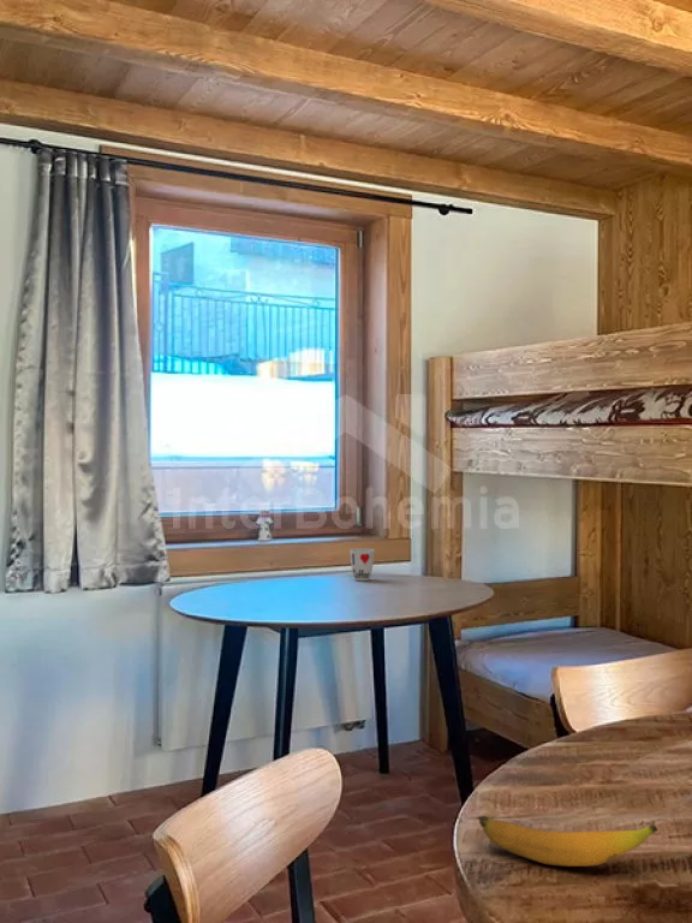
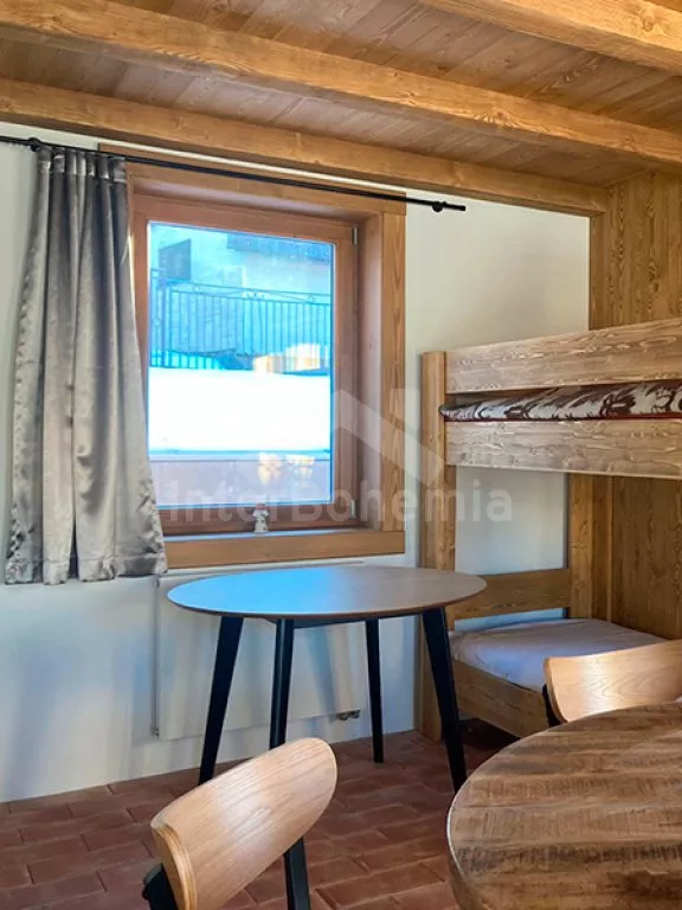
- banana [477,815,658,868]
- cup [348,547,375,582]
